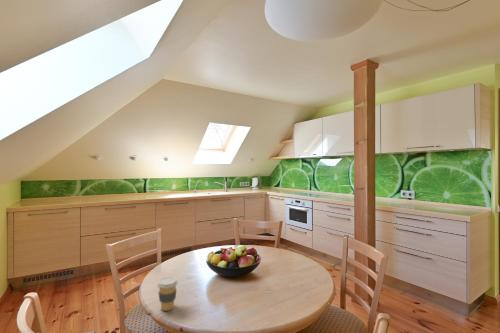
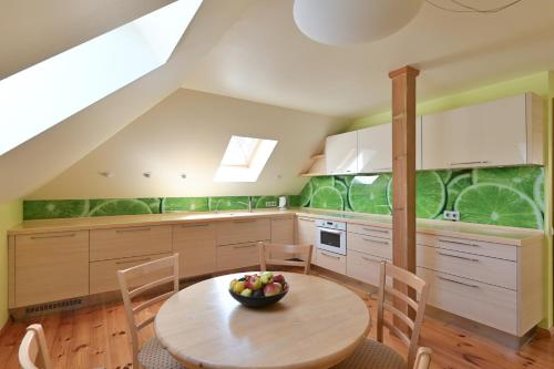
- coffee cup [156,276,179,312]
